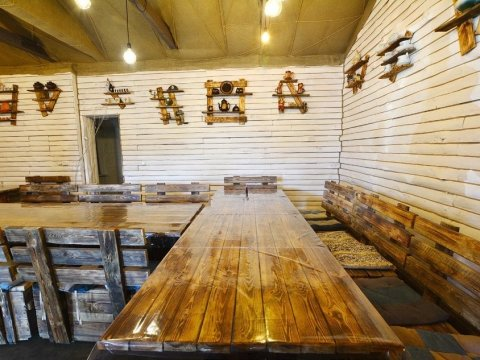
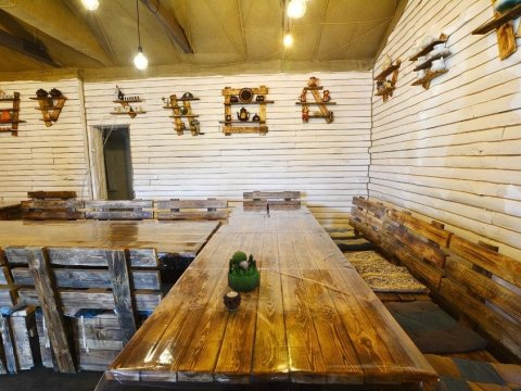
+ plant [227,250,260,292]
+ candle [221,290,243,312]
